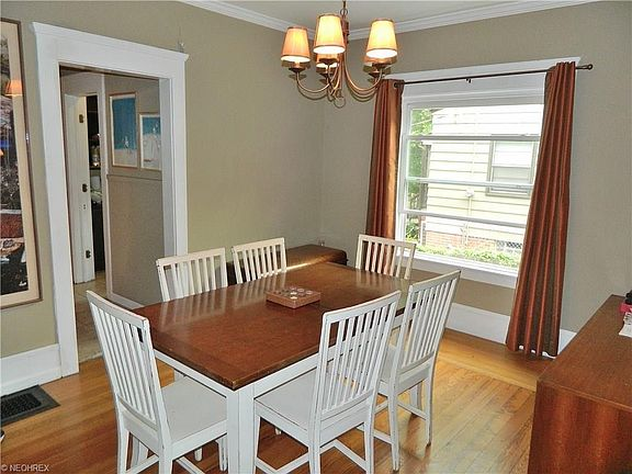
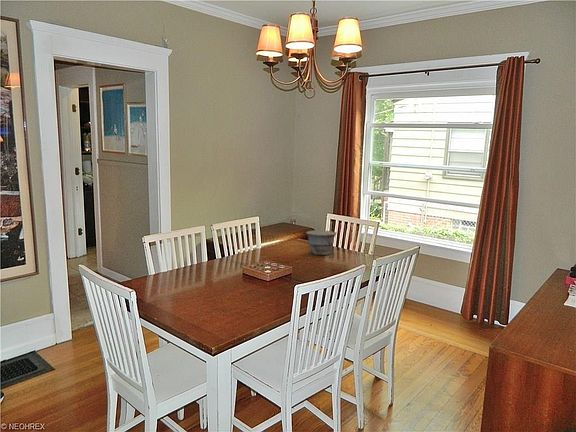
+ bowl [305,229,338,256]
